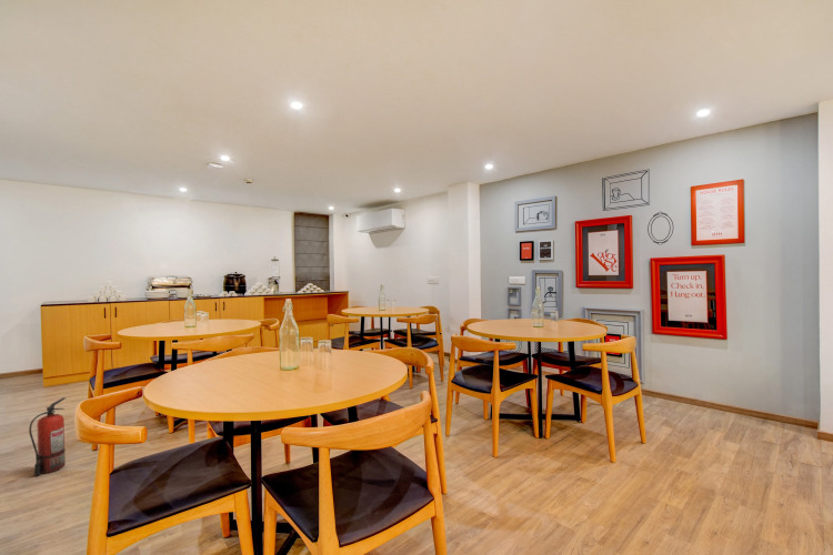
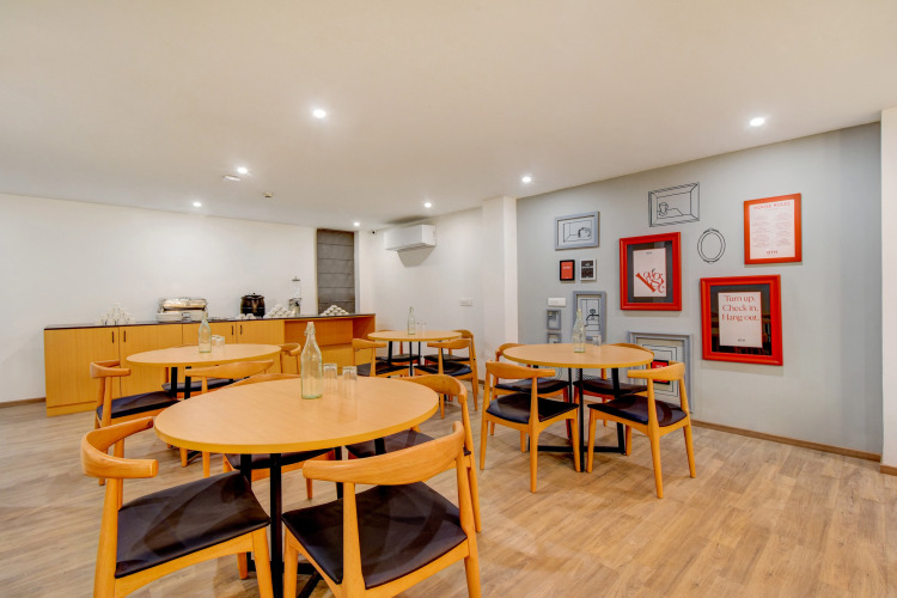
- fire extinguisher [28,396,67,476]
